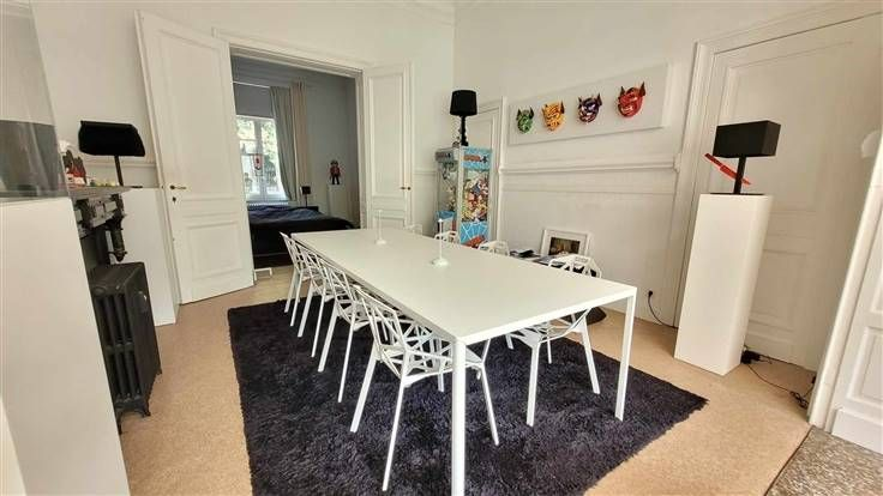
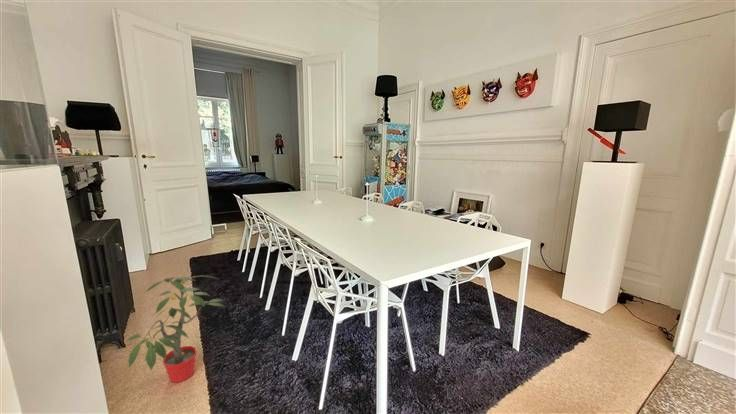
+ potted plant [126,275,226,384]
